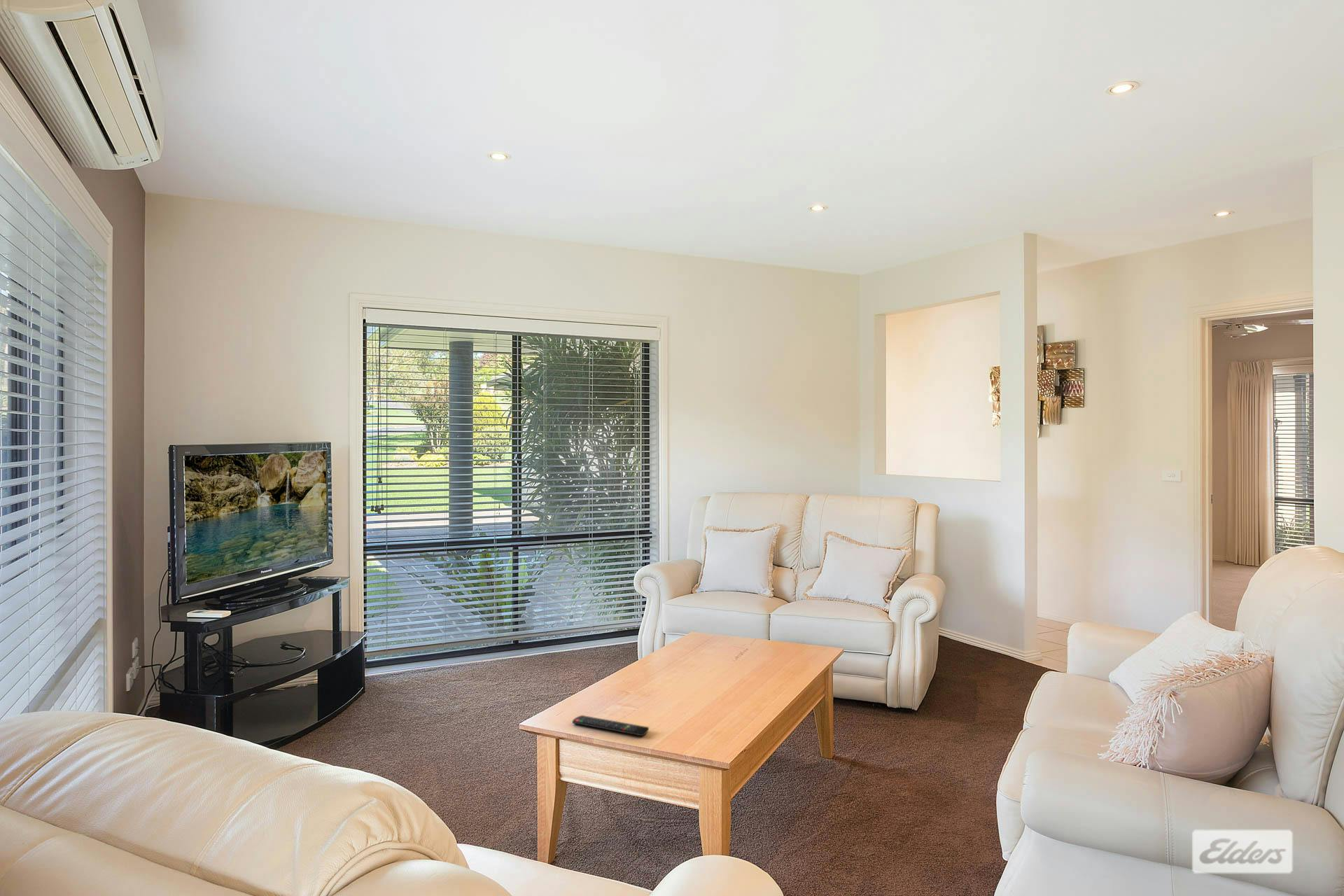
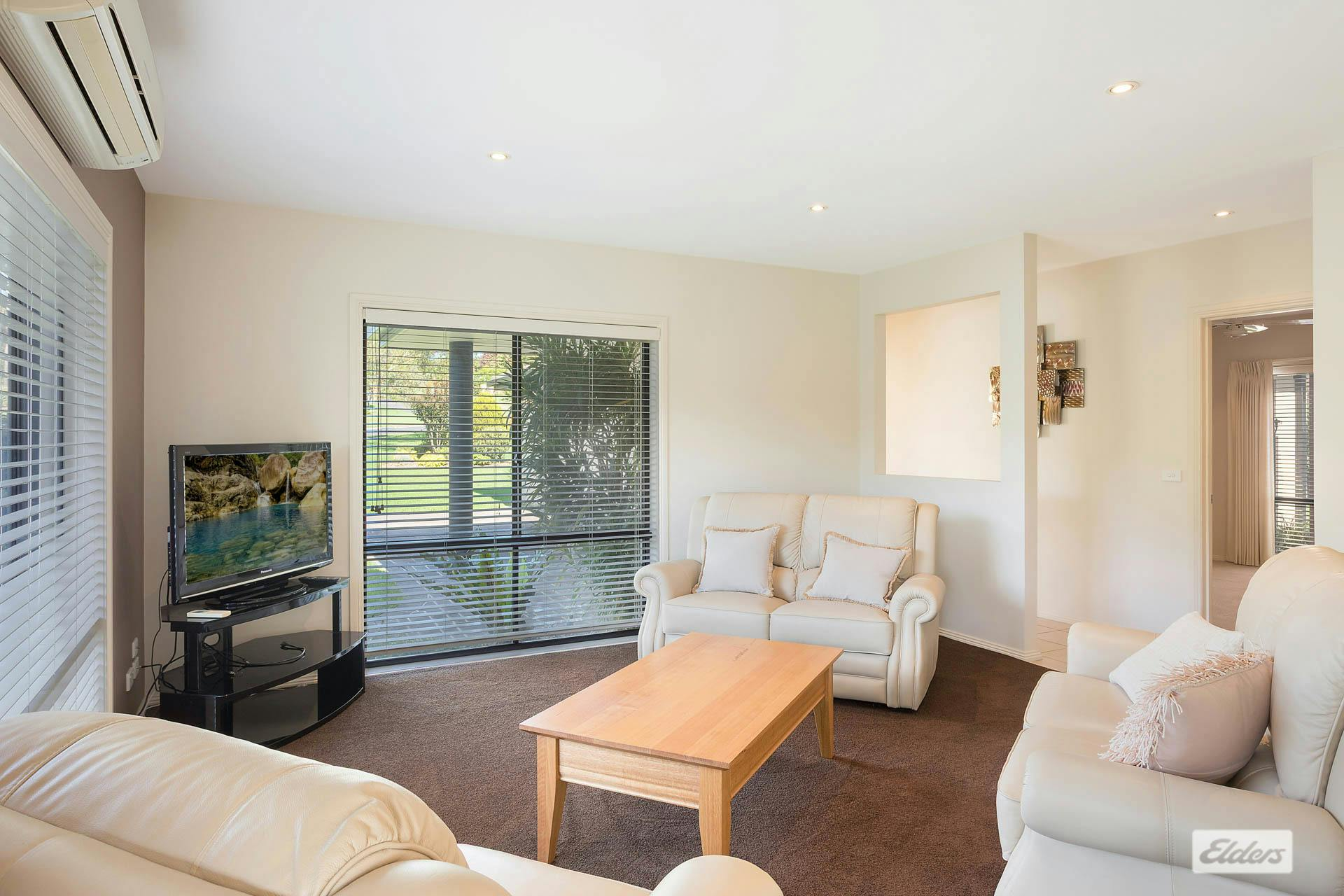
- remote control [572,715,650,737]
